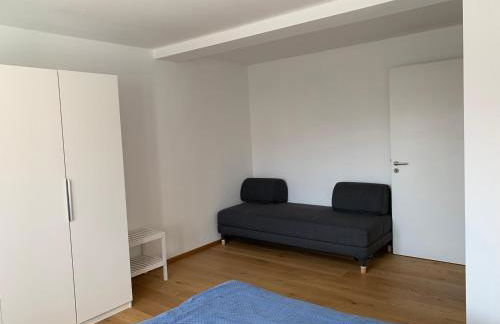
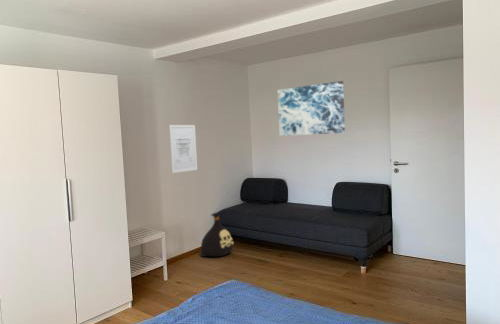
+ wall art [277,80,346,137]
+ bag [200,211,234,258]
+ wall art [168,124,198,174]
